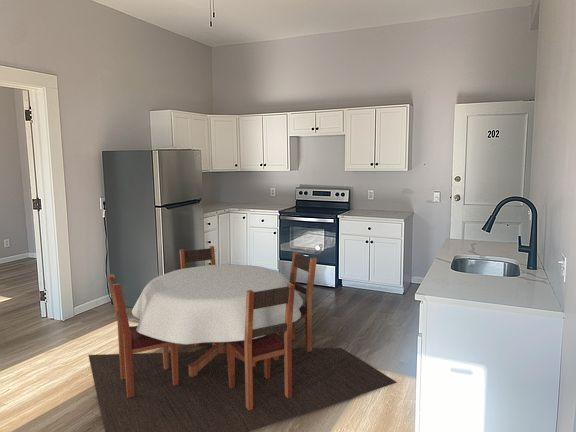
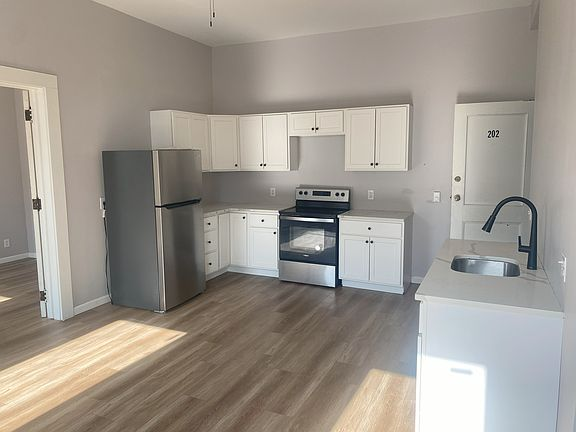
- dining set [88,245,398,432]
